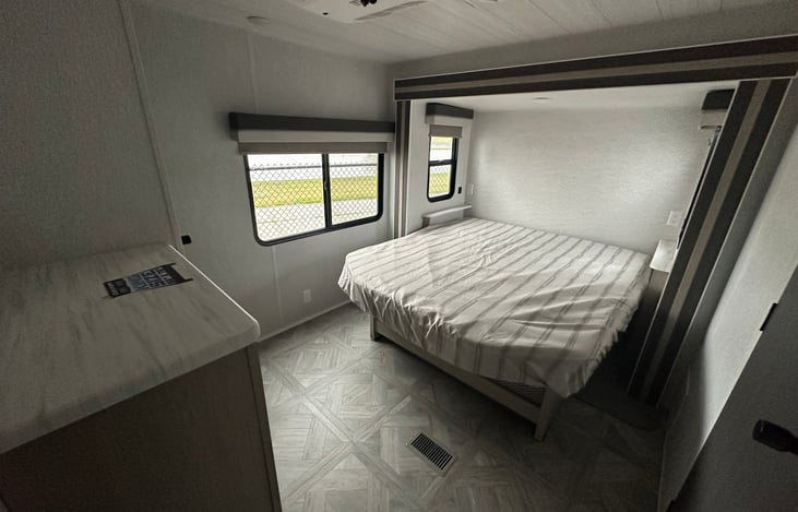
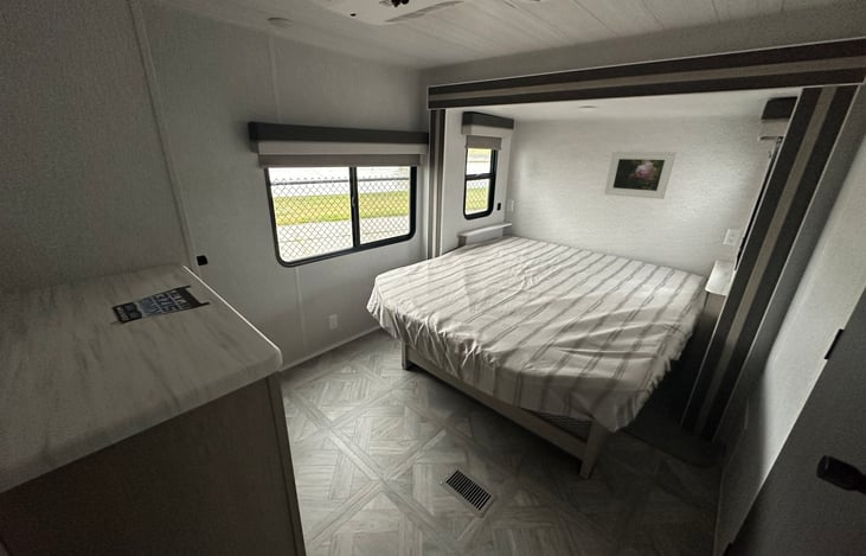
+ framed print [603,151,678,200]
